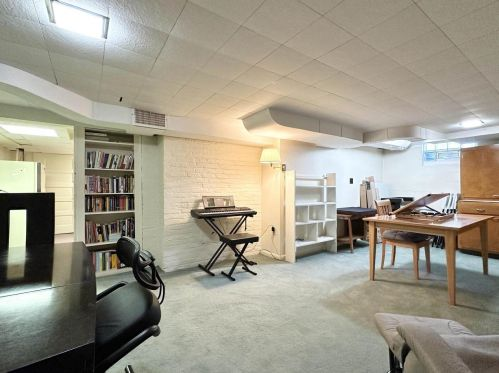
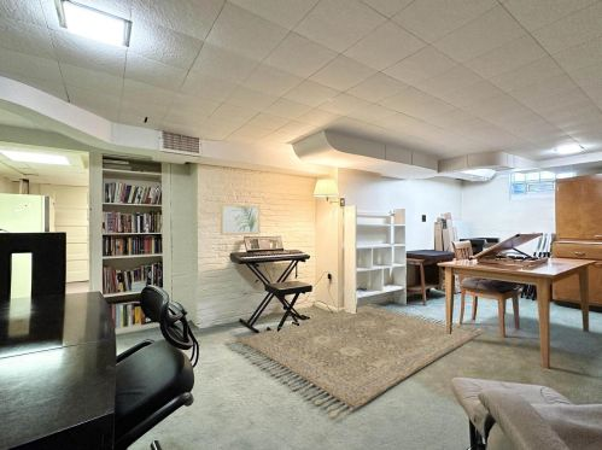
+ rug [224,303,487,421]
+ wall art [220,203,261,236]
